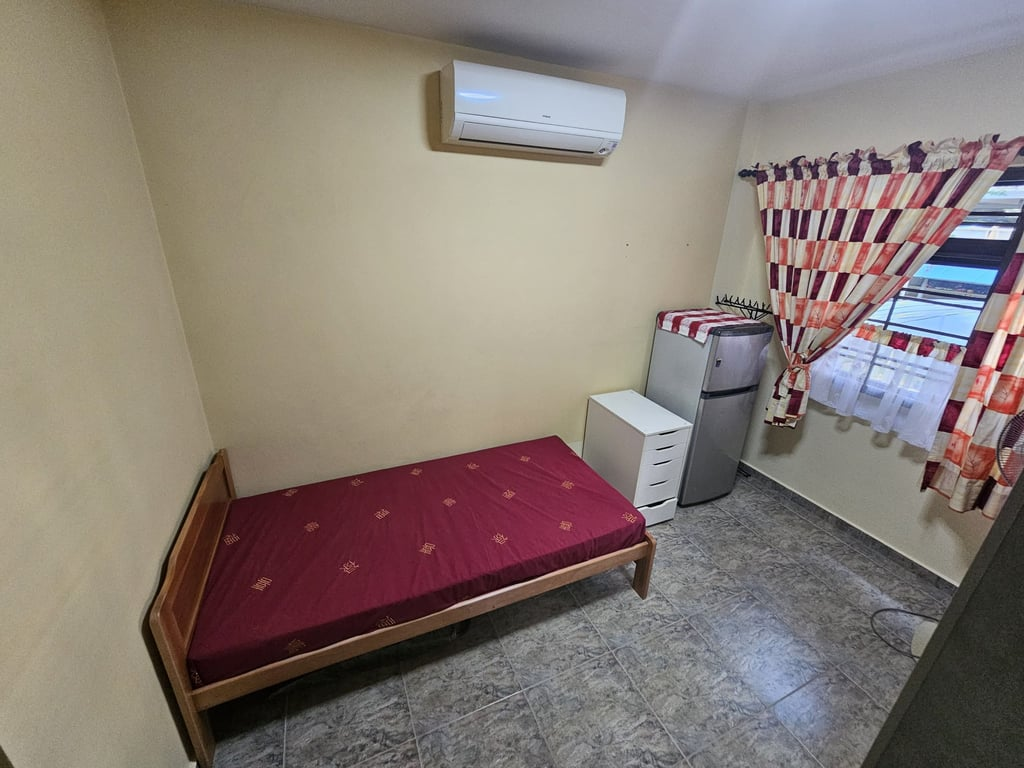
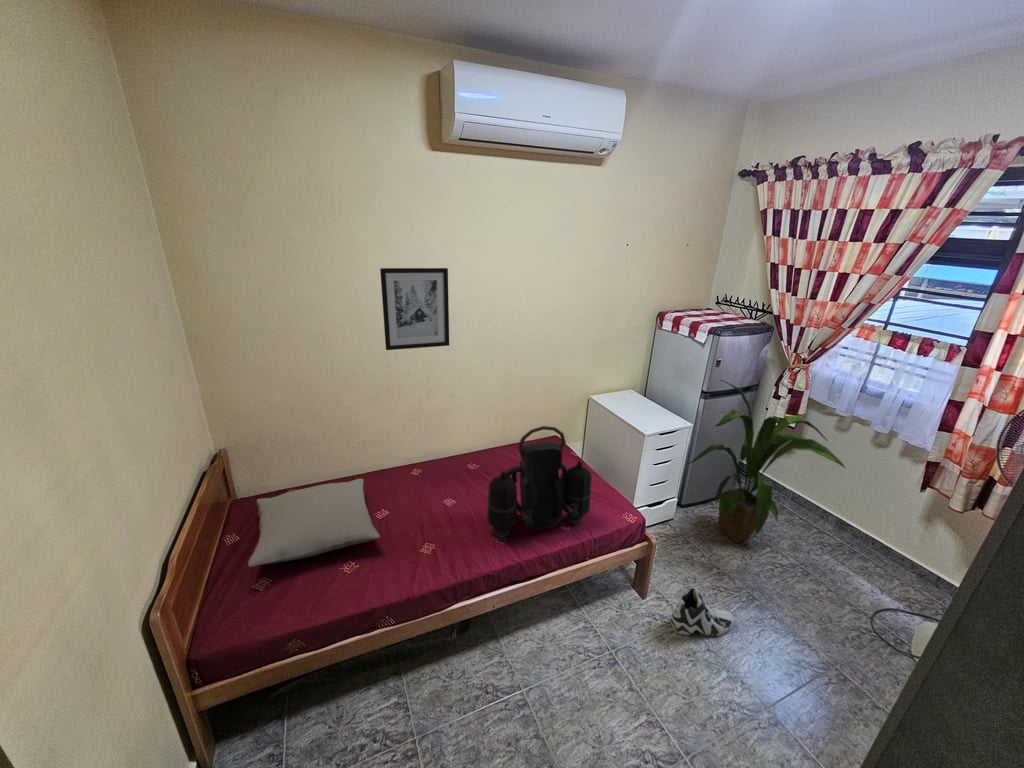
+ pillow [247,478,381,568]
+ sneaker [670,587,735,637]
+ house plant [687,379,847,544]
+ backpack [486,425,593,539]
+ wall art [379,267,450,351]
